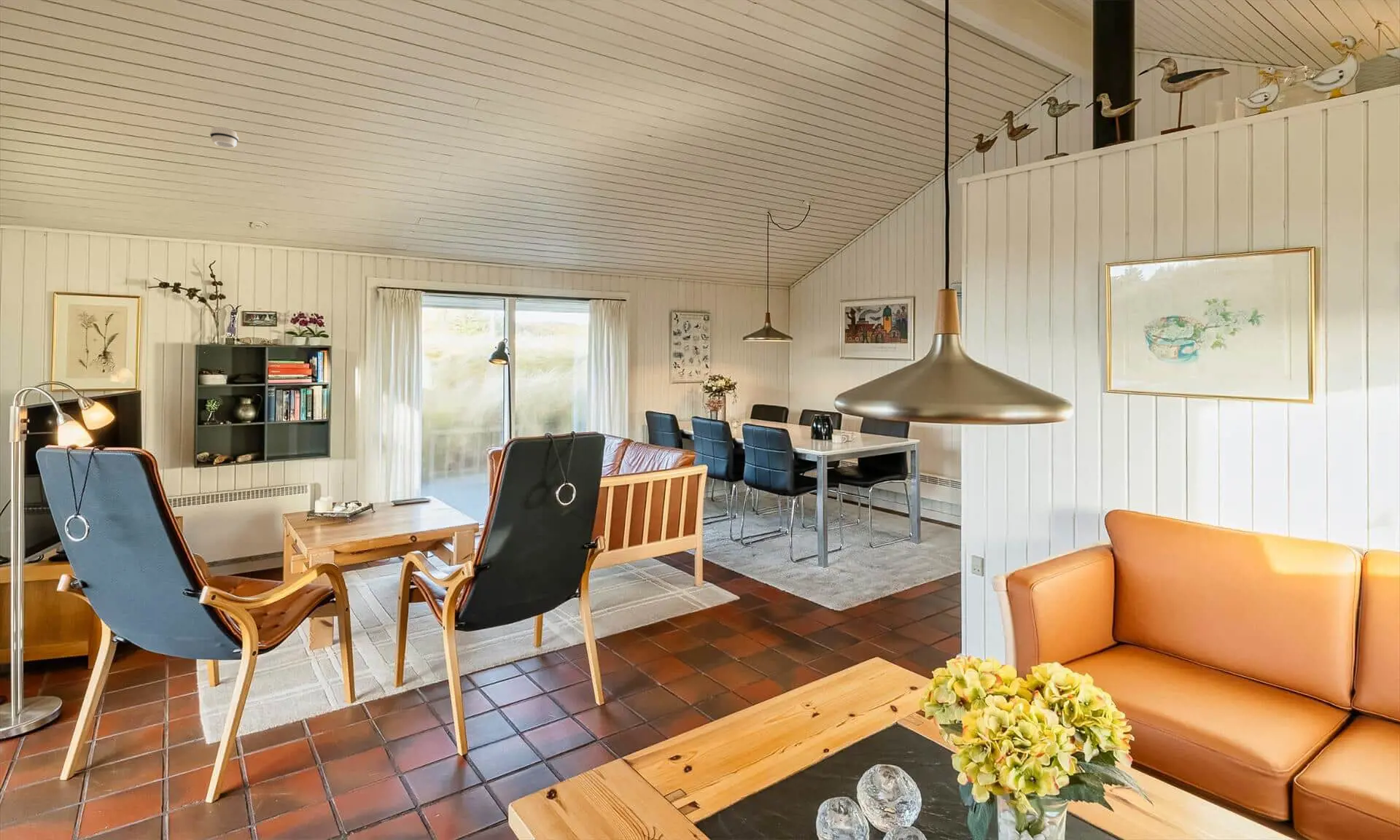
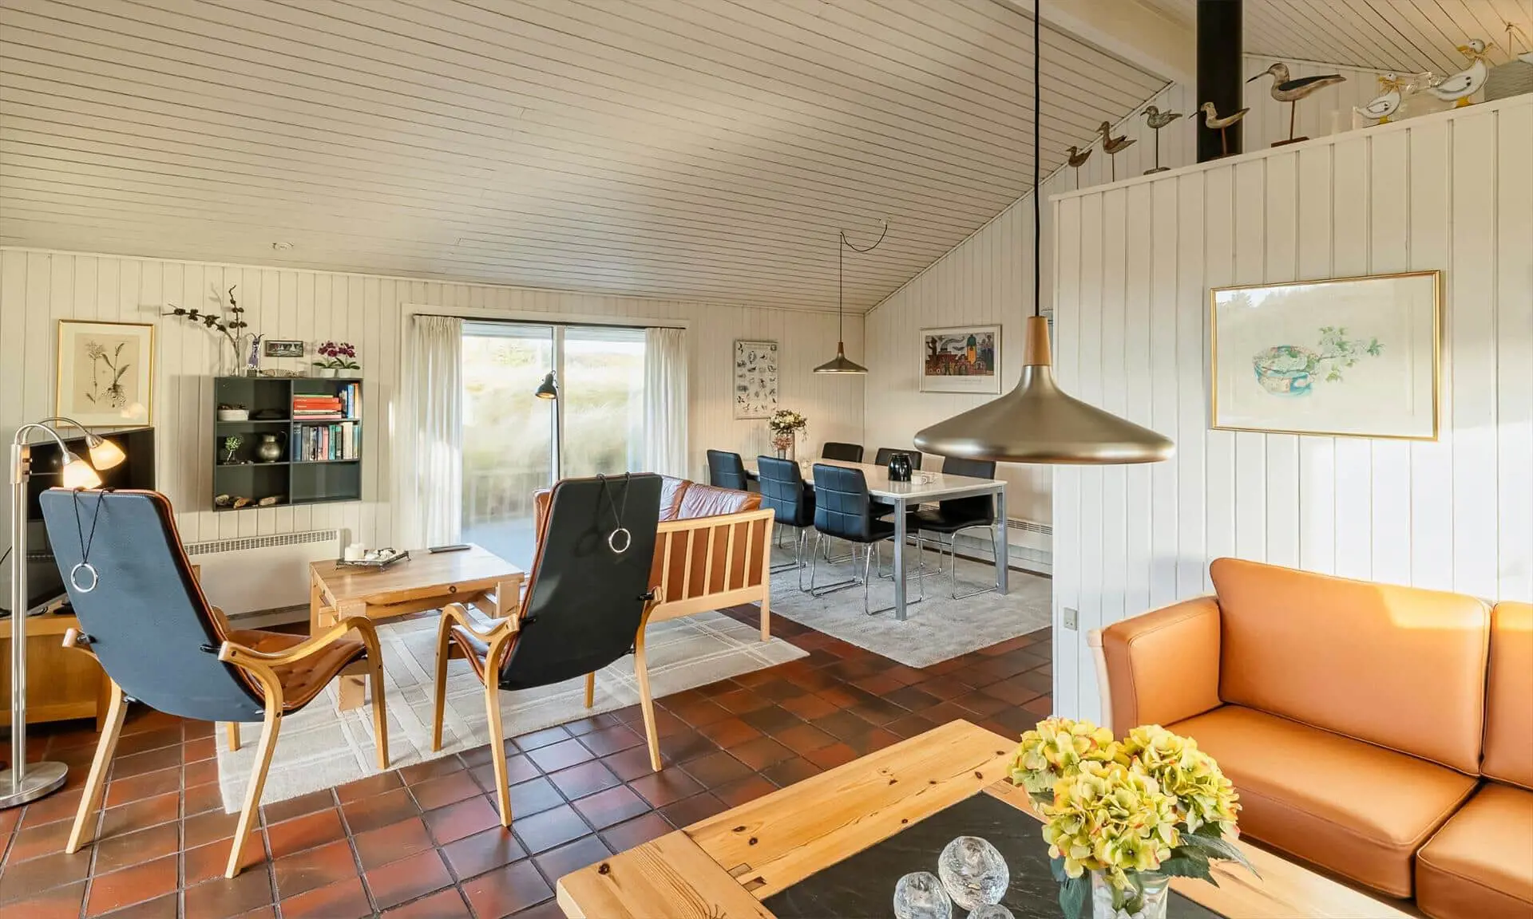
- smoke detector [209,126,239,149]
